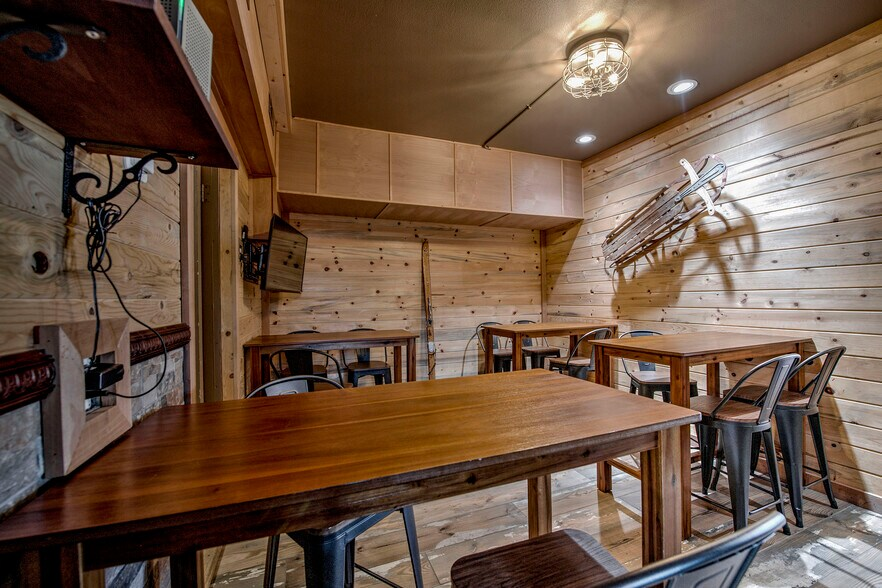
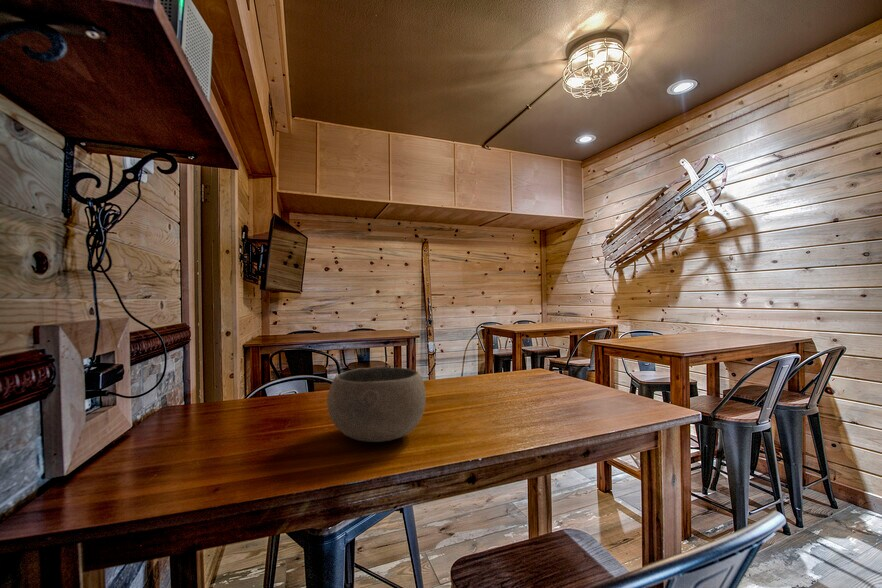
+ bowl [326,366,427,443]
